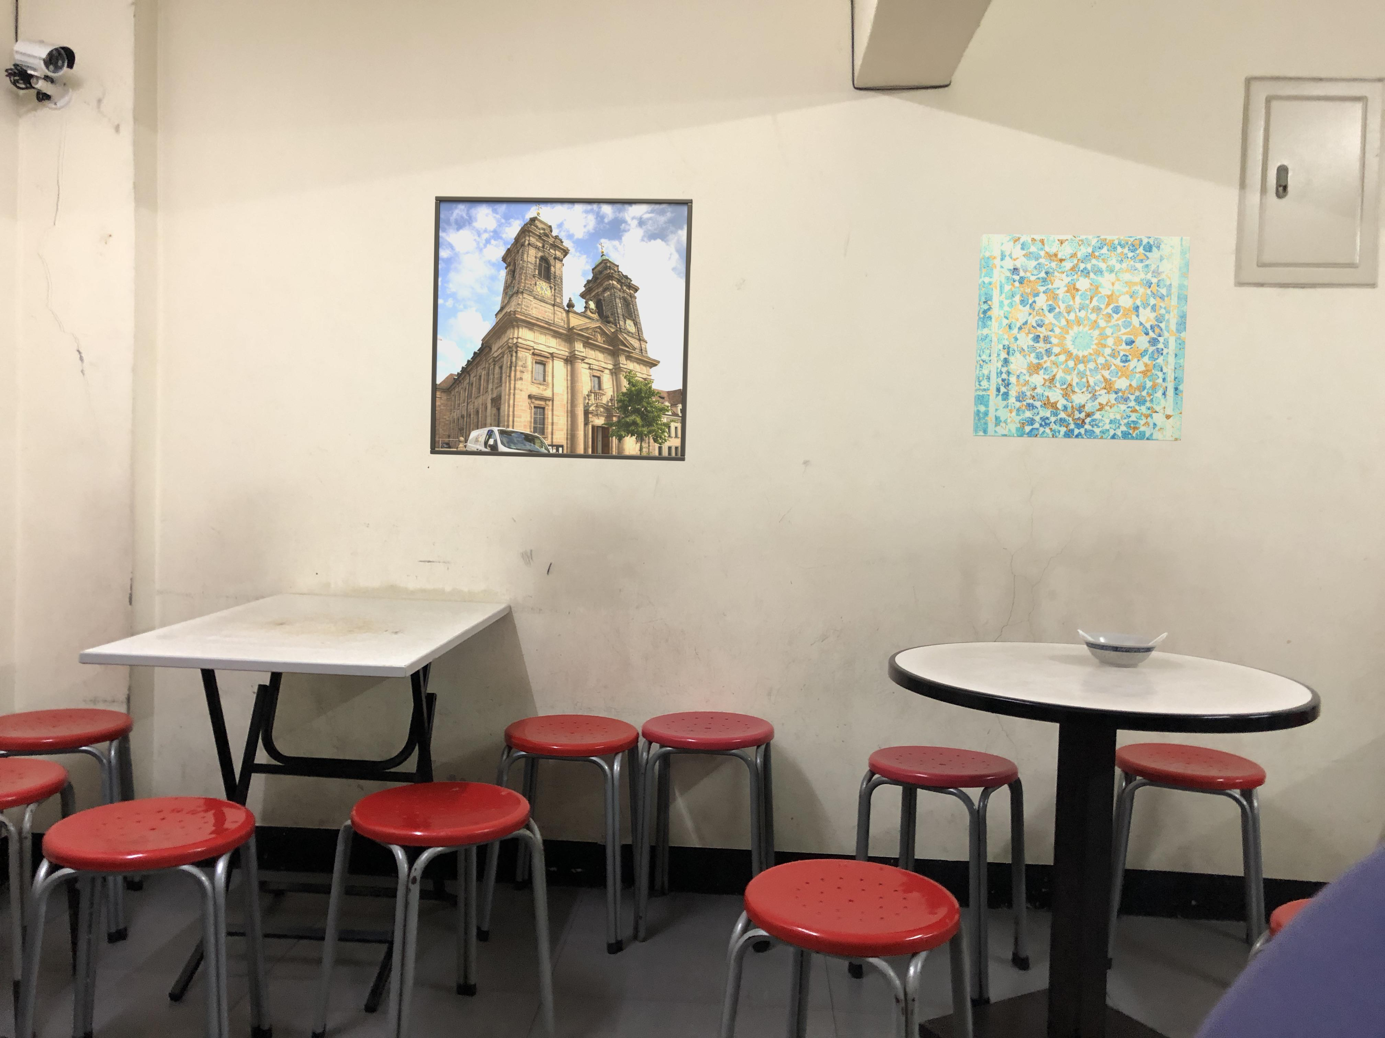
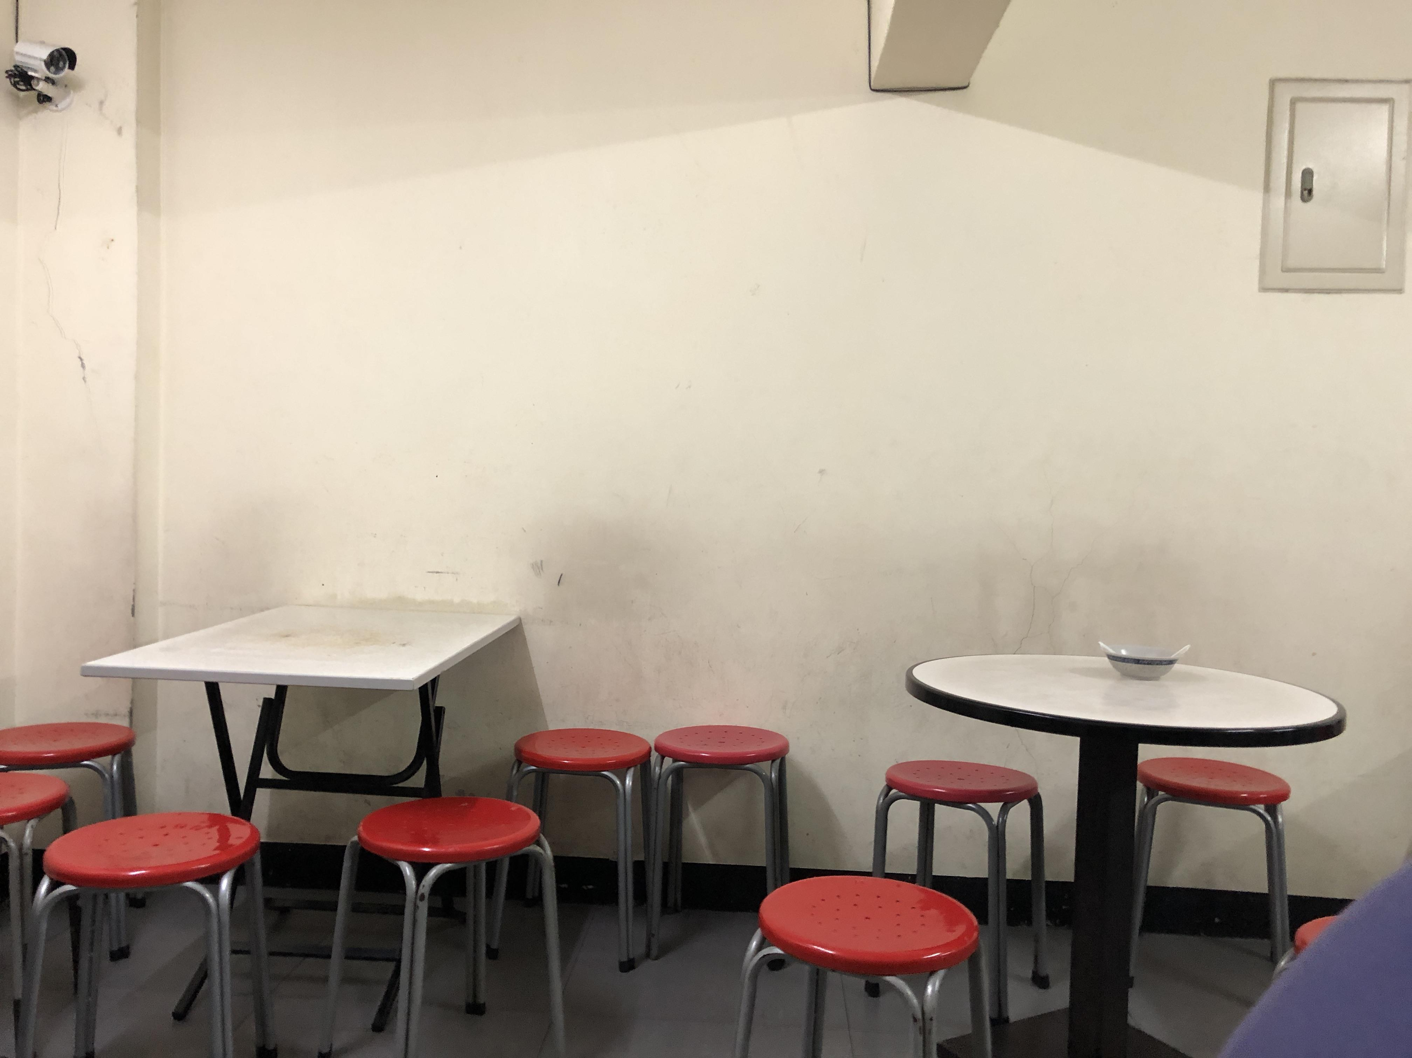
- wall art [973,233,1191,442]
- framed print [430,195,694,461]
